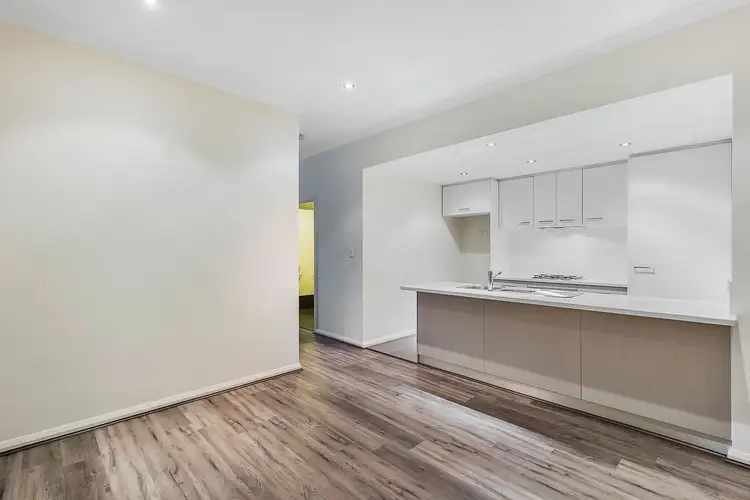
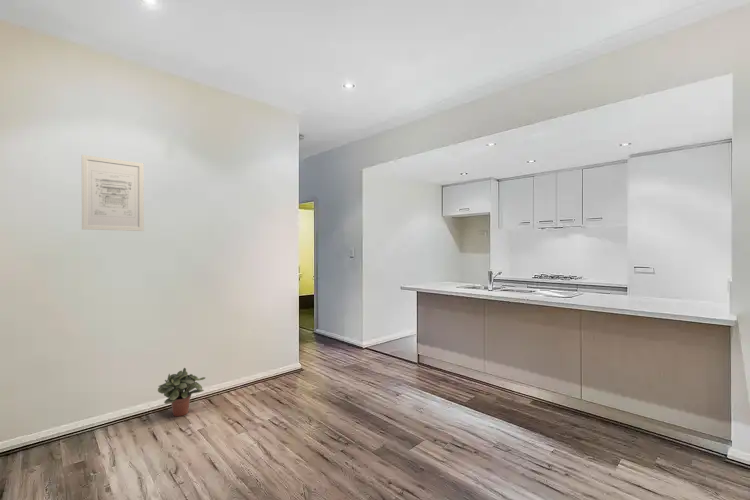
+ potted plant [157,367,206,417]
+ wall art [81,154,145,232]
